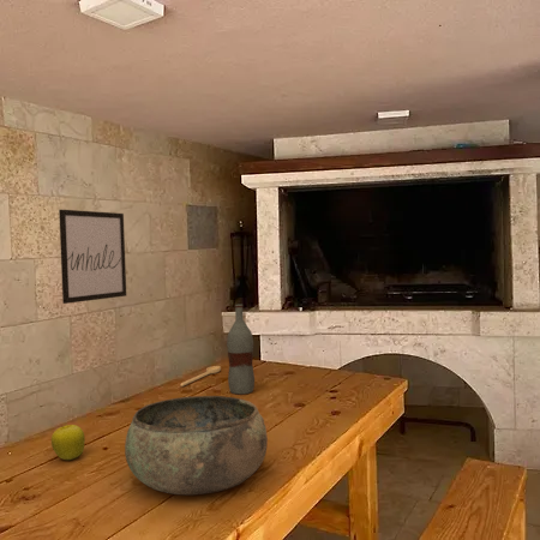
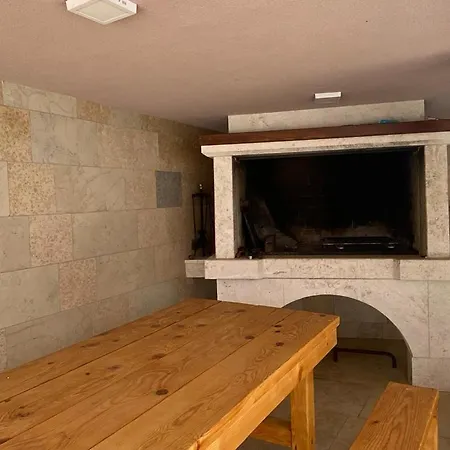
- spoon [180,365,222,388]
- fruit [50,424,86,461]
- wall art [58,209,127,305]
- bowl [124,395,269,496]
- bottle [226,304,256,395]
